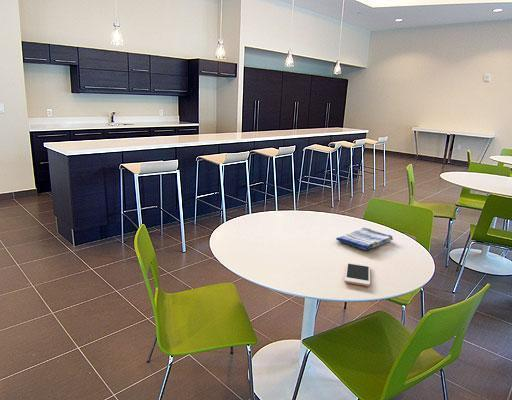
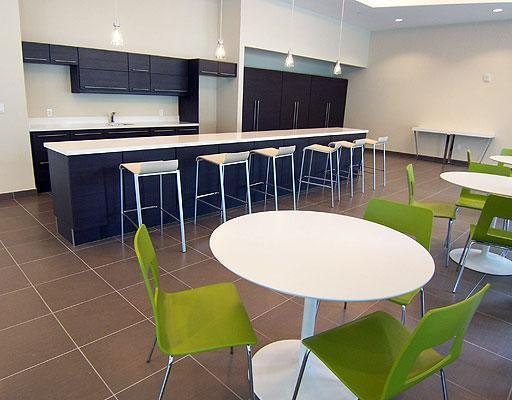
- dish towel [335,227,394,252]
- cell phone [344,261,371,287]
